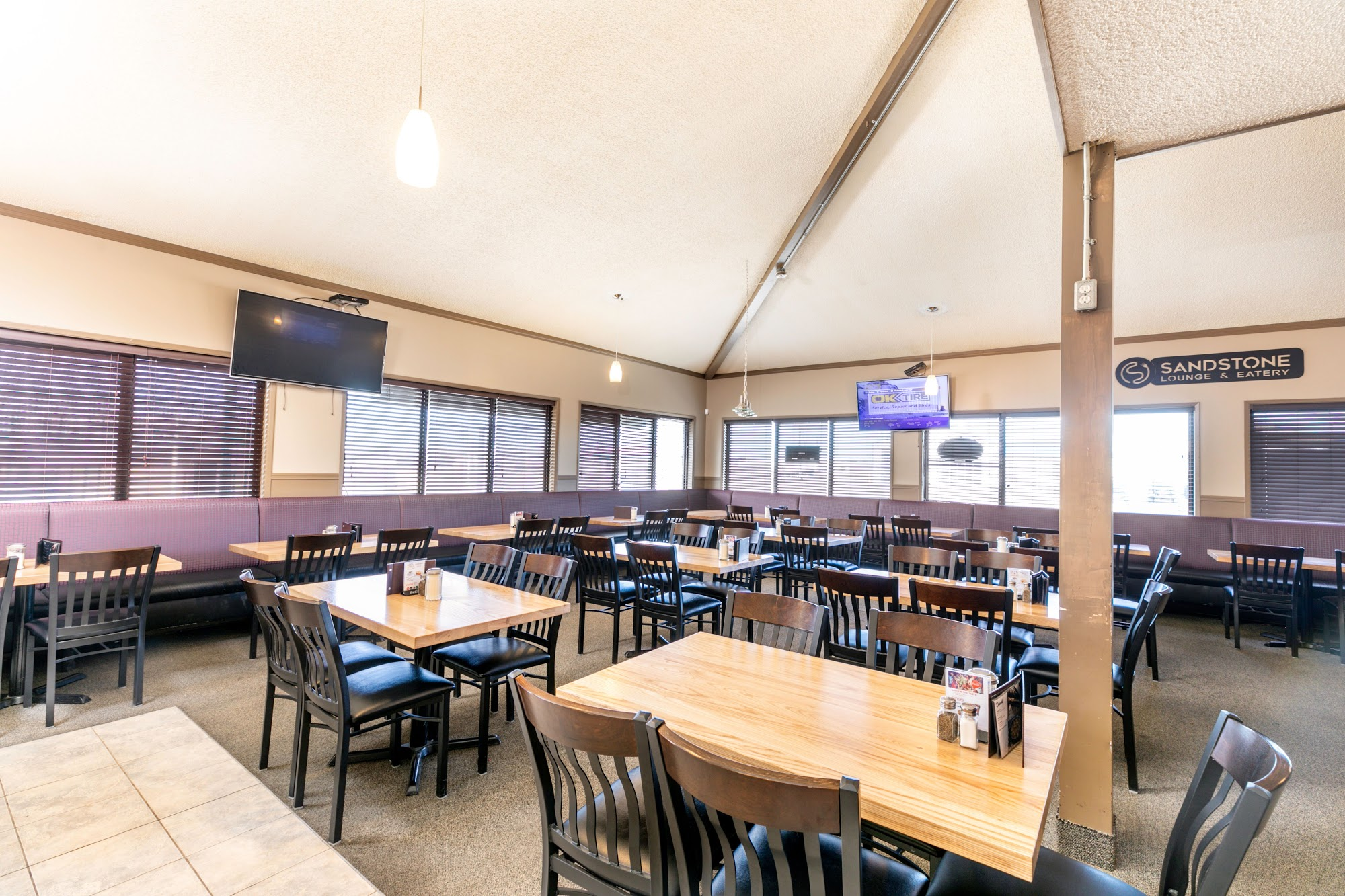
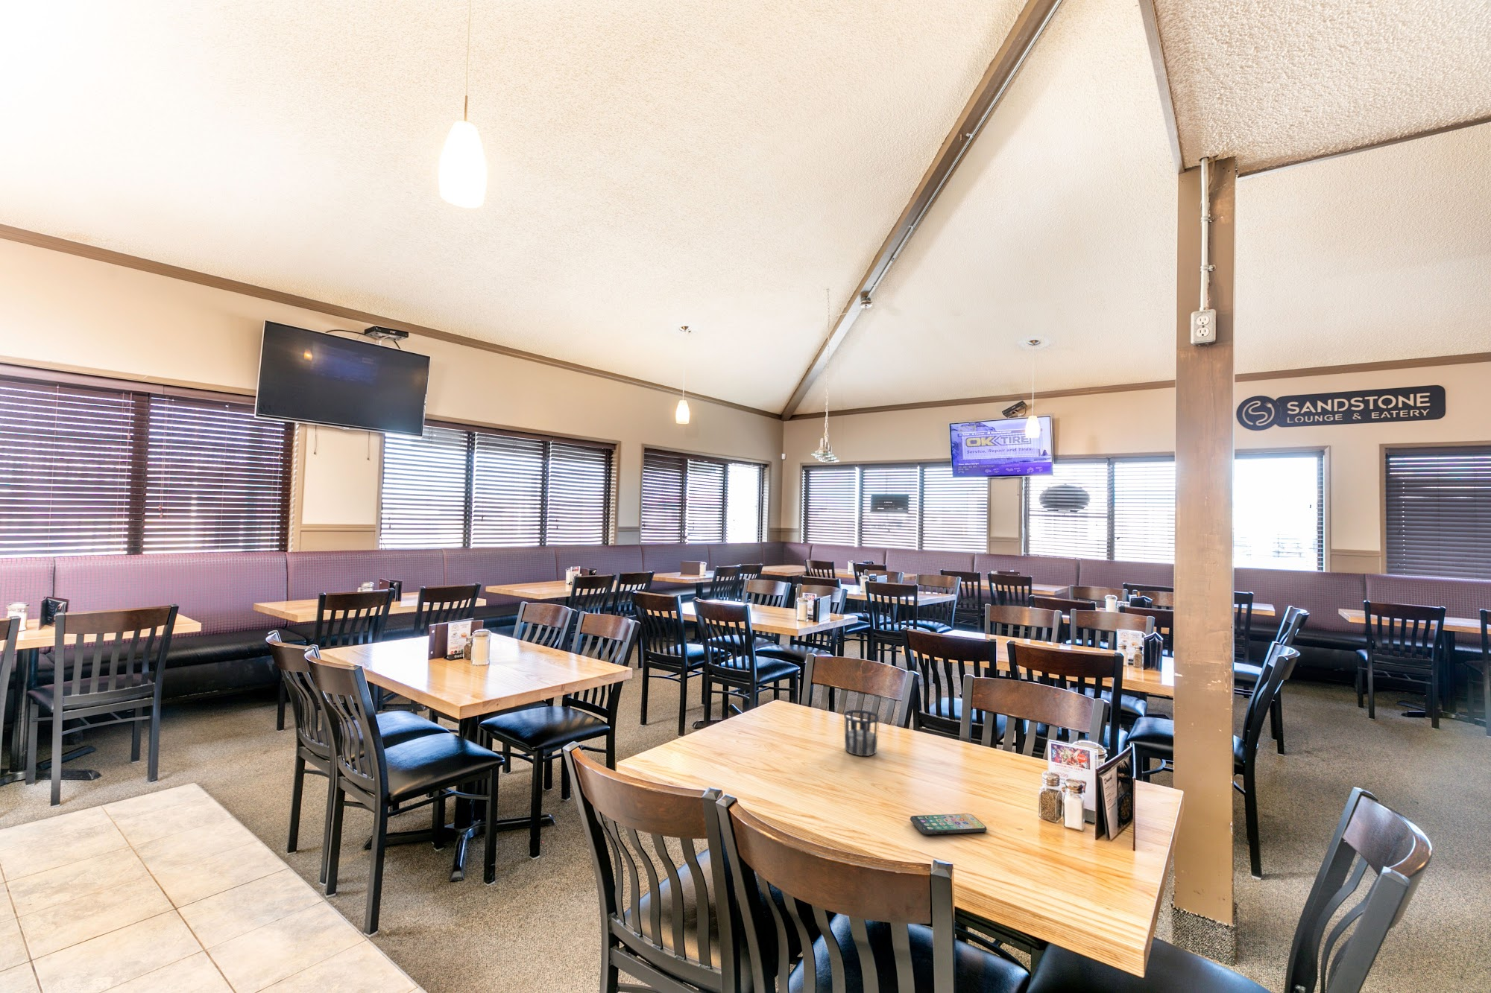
+ cup [844,709,880,757]
+ smartphone [909,812,988,836]
